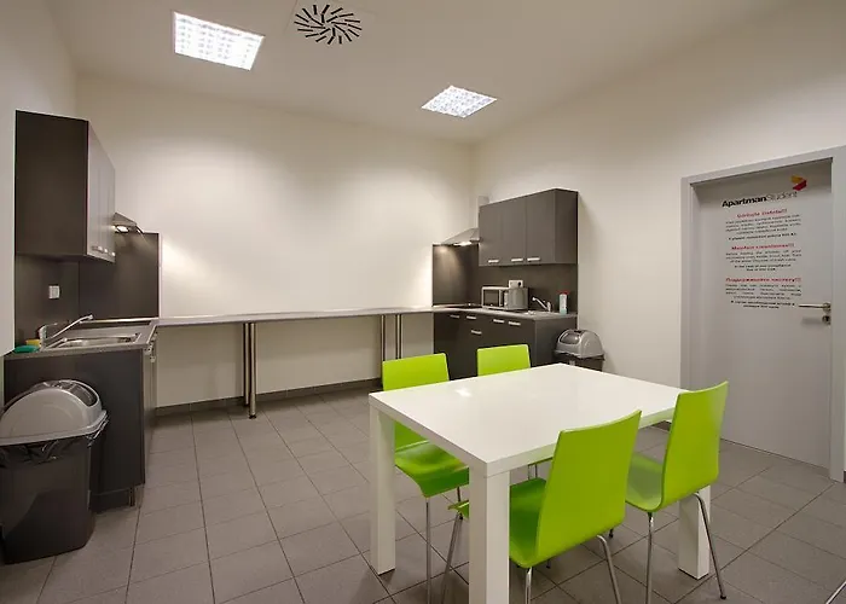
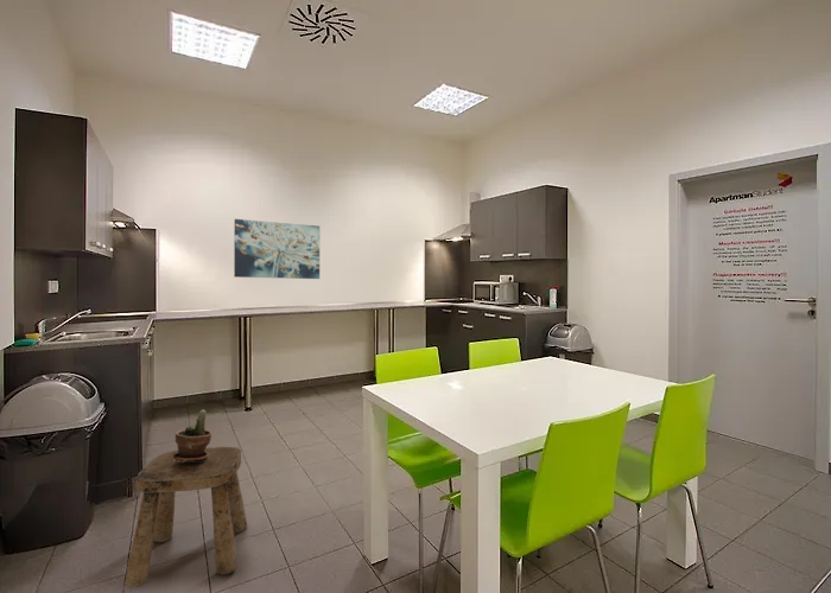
+ stool [123,446,248,588]
+ potted plant [172,409,214,463]
+ wall art [233,218,321,280]
